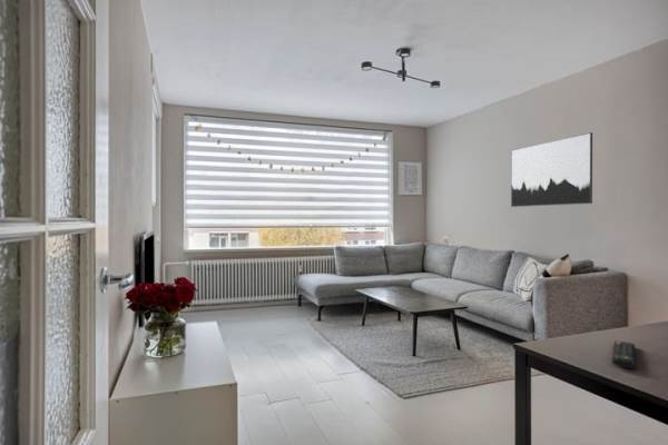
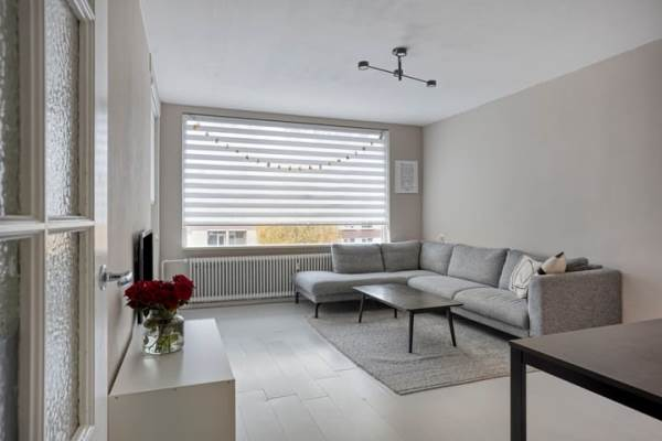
- remote control [611,339,637,369]
- wall art [510,131,593,208]
